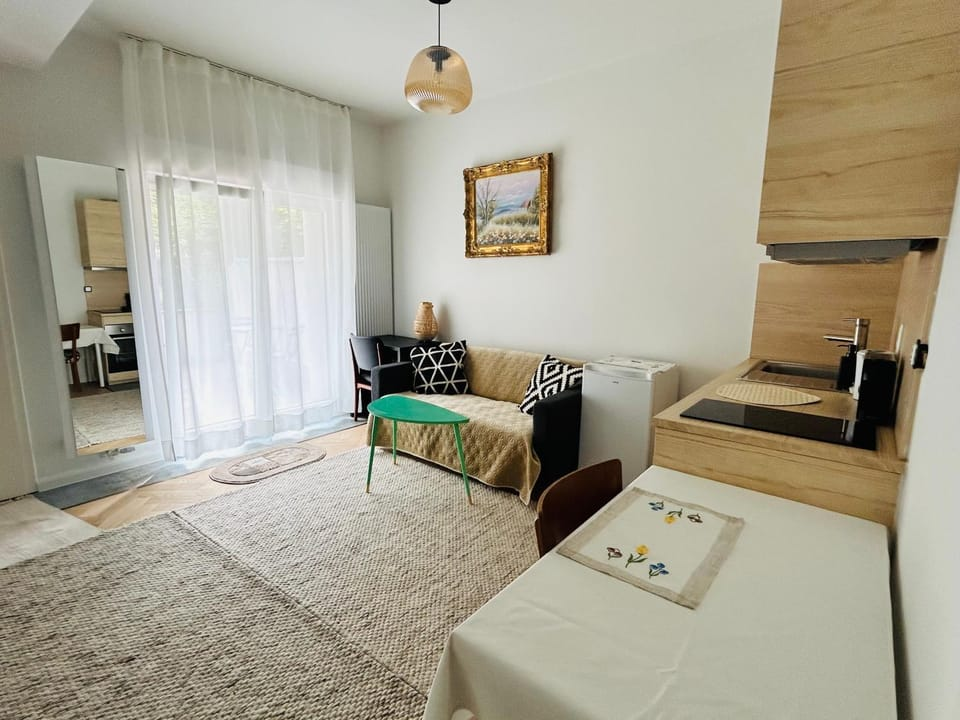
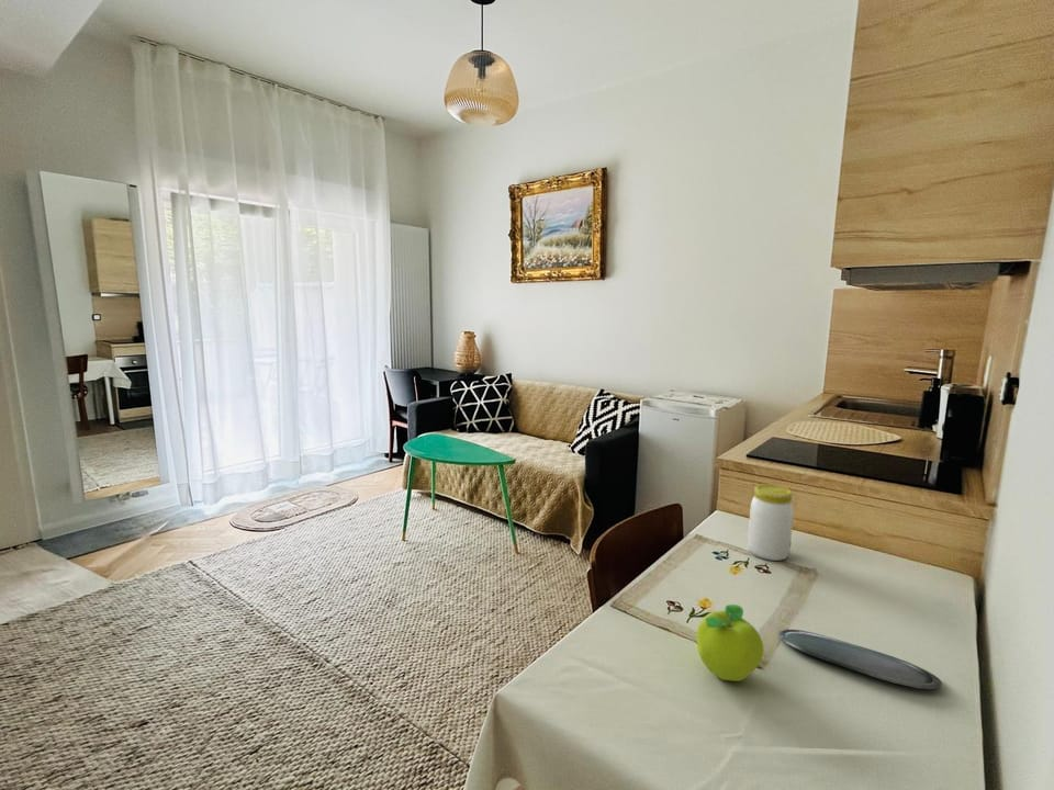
+ oval tray [778,629,943,690]
+ jar [747,483,795,562]
+ fruit [695,603,764,682]
